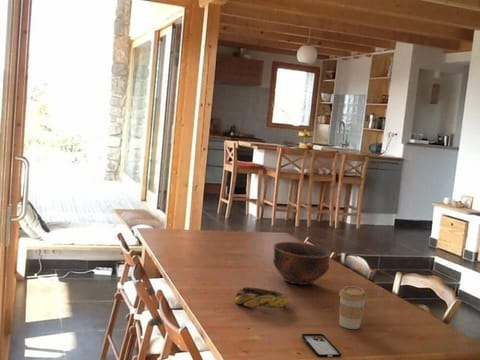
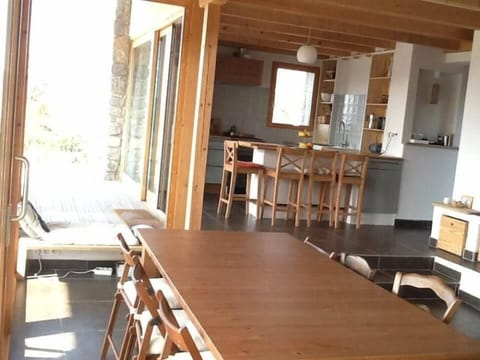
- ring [234,286,289,310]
- smartphone [301,333,342,358]
- bowl [272,241,332,286]
- coffee cup [338,285,368,330]
